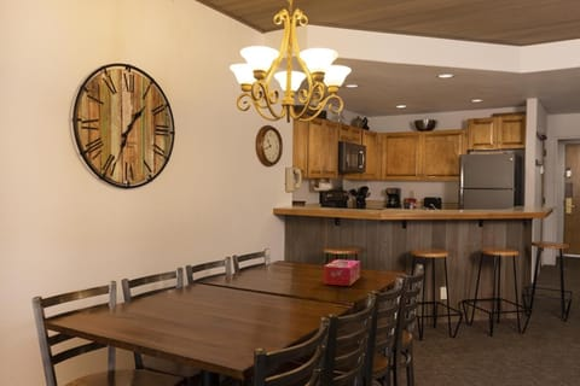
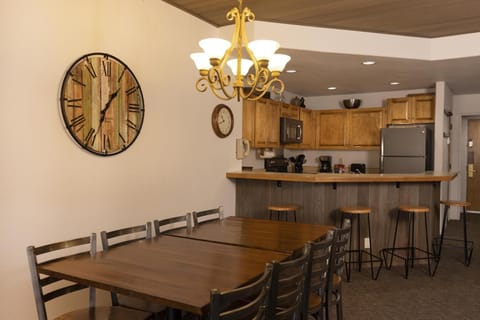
- tissue box [323,258,361,287]
